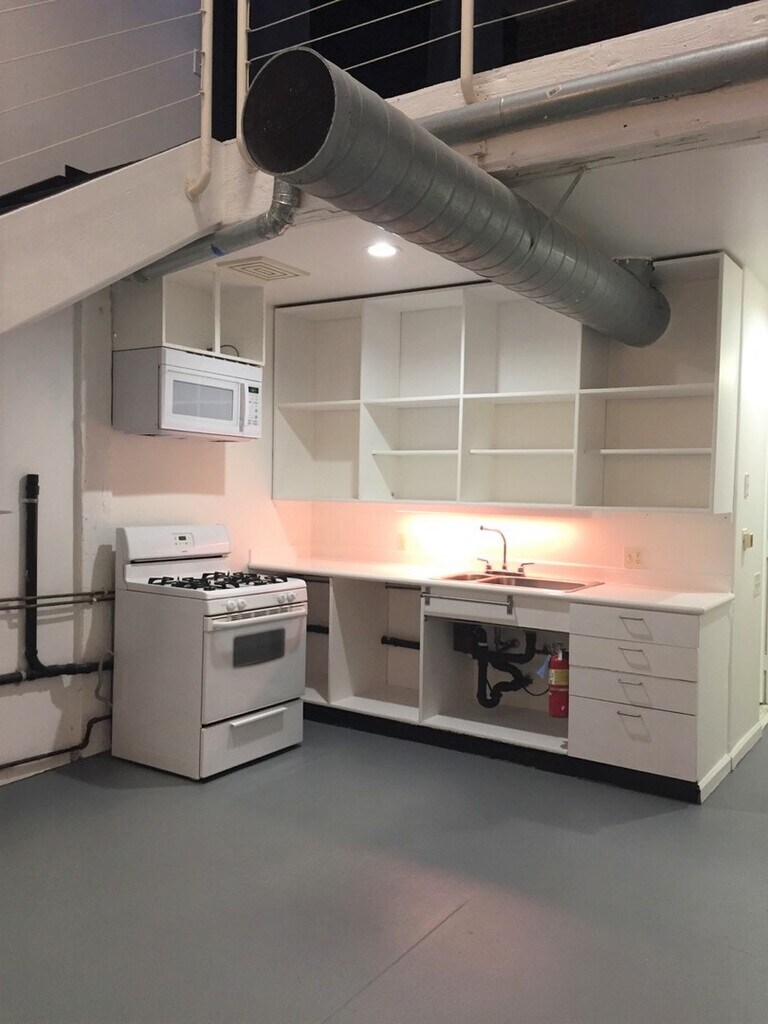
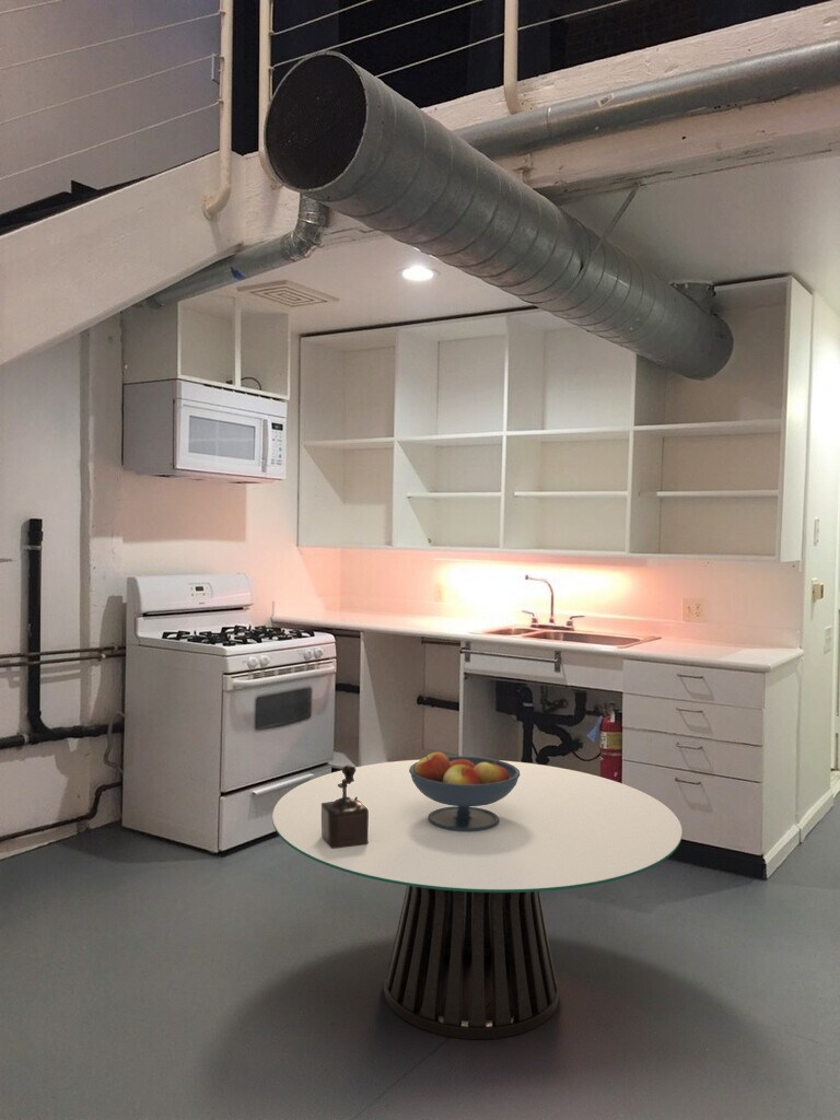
+ fruit bowl [409,751,520,831]
+ pepper mill [322,765,369,849]
+ dining table [271,759,682,1040]
